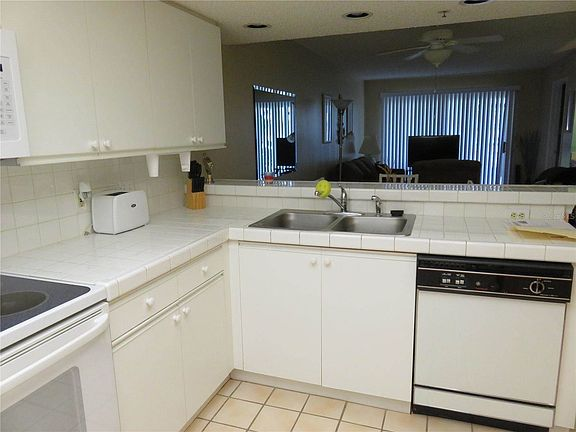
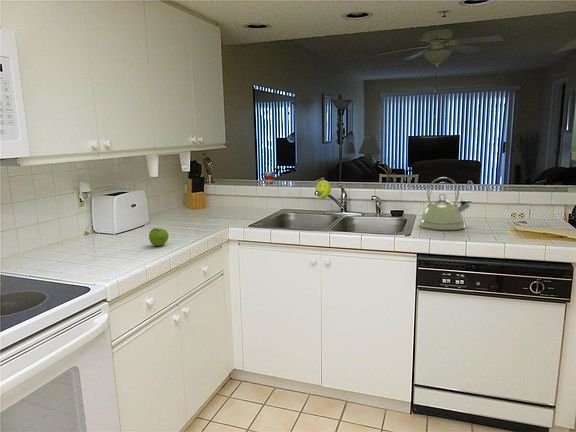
+ fruit [148,227,170,247]
+ kettle [418,176,472,231]
